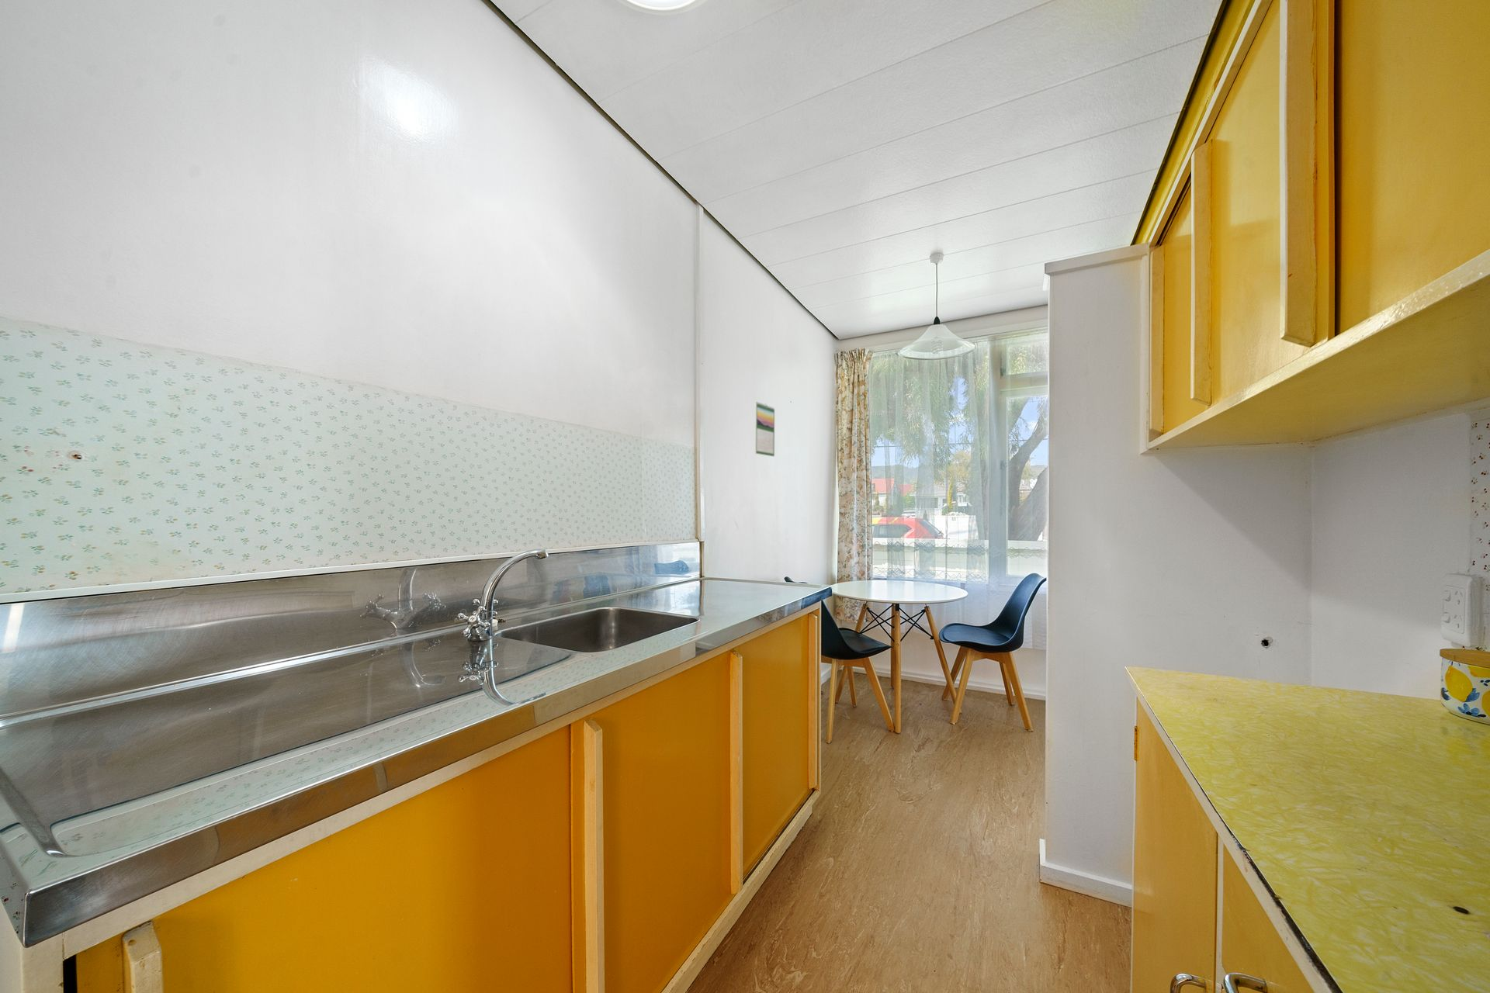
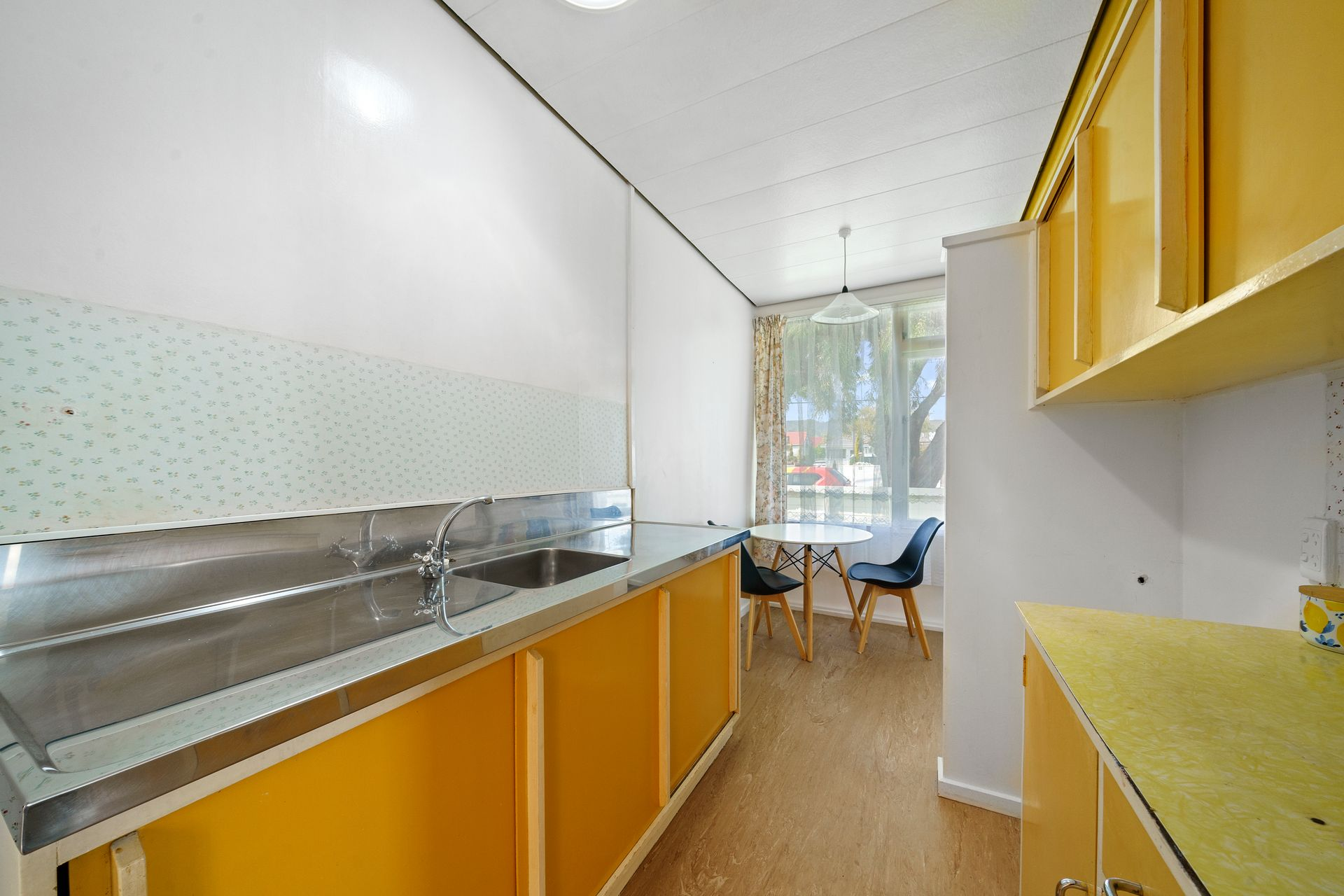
- calendar [754,400,775,457]
